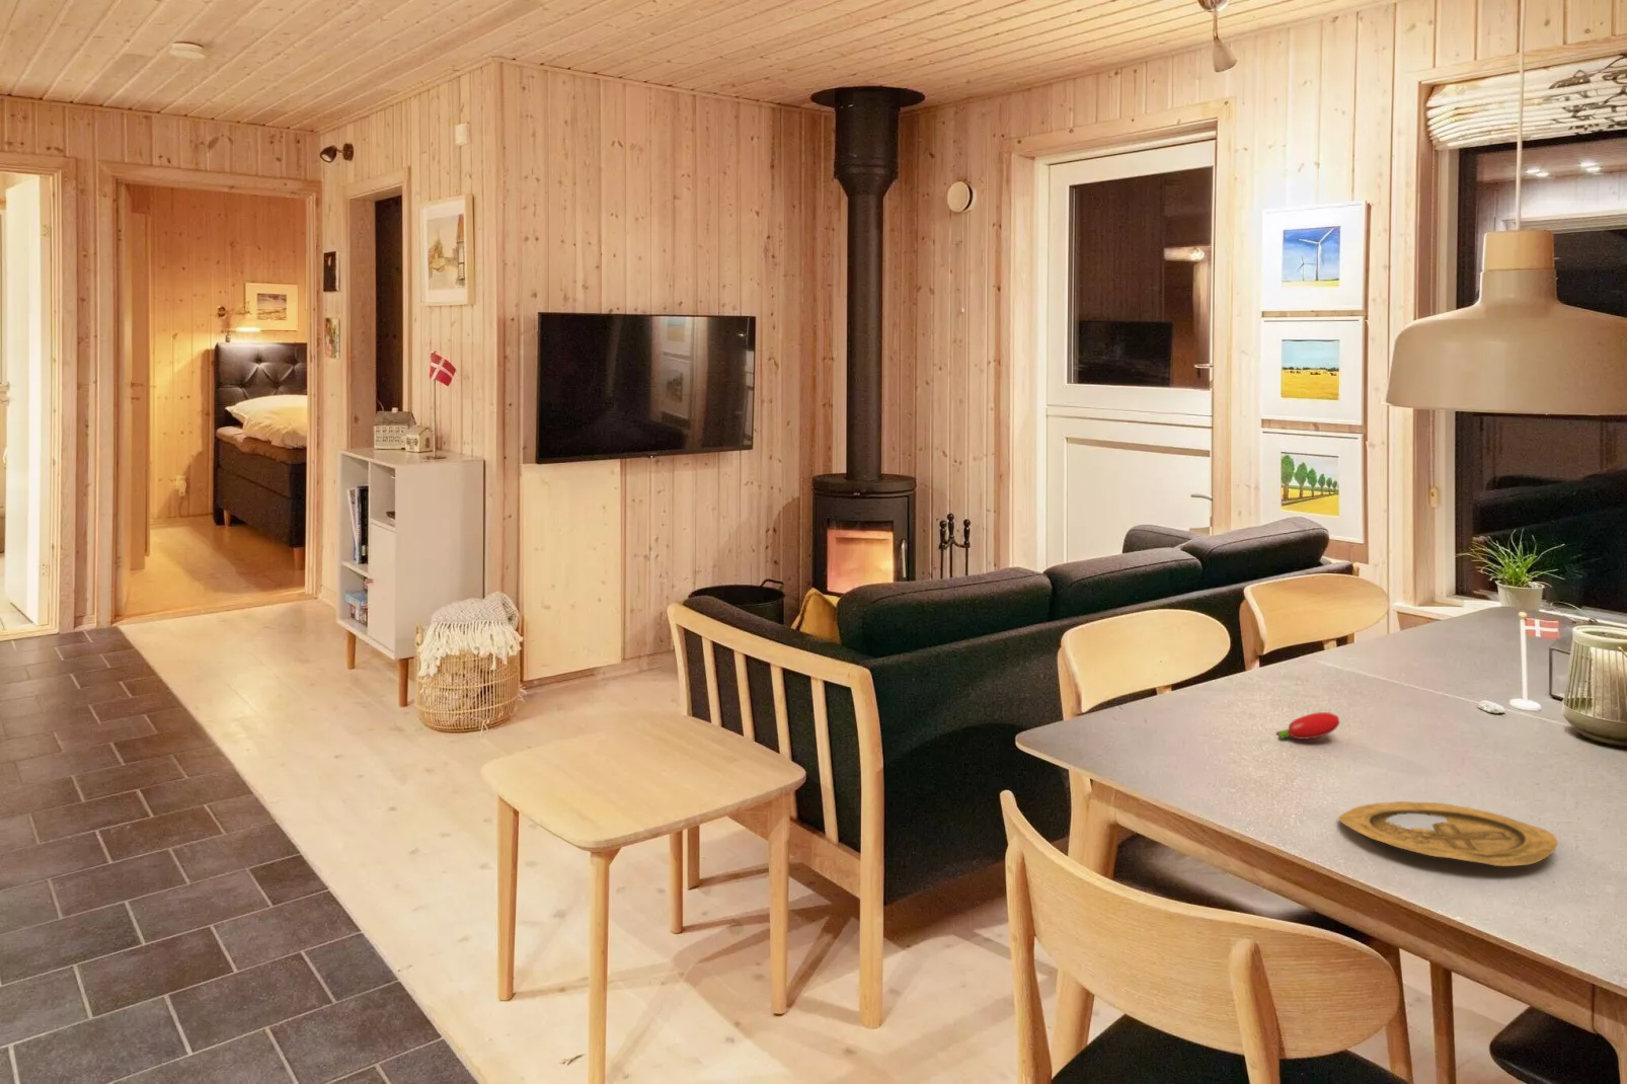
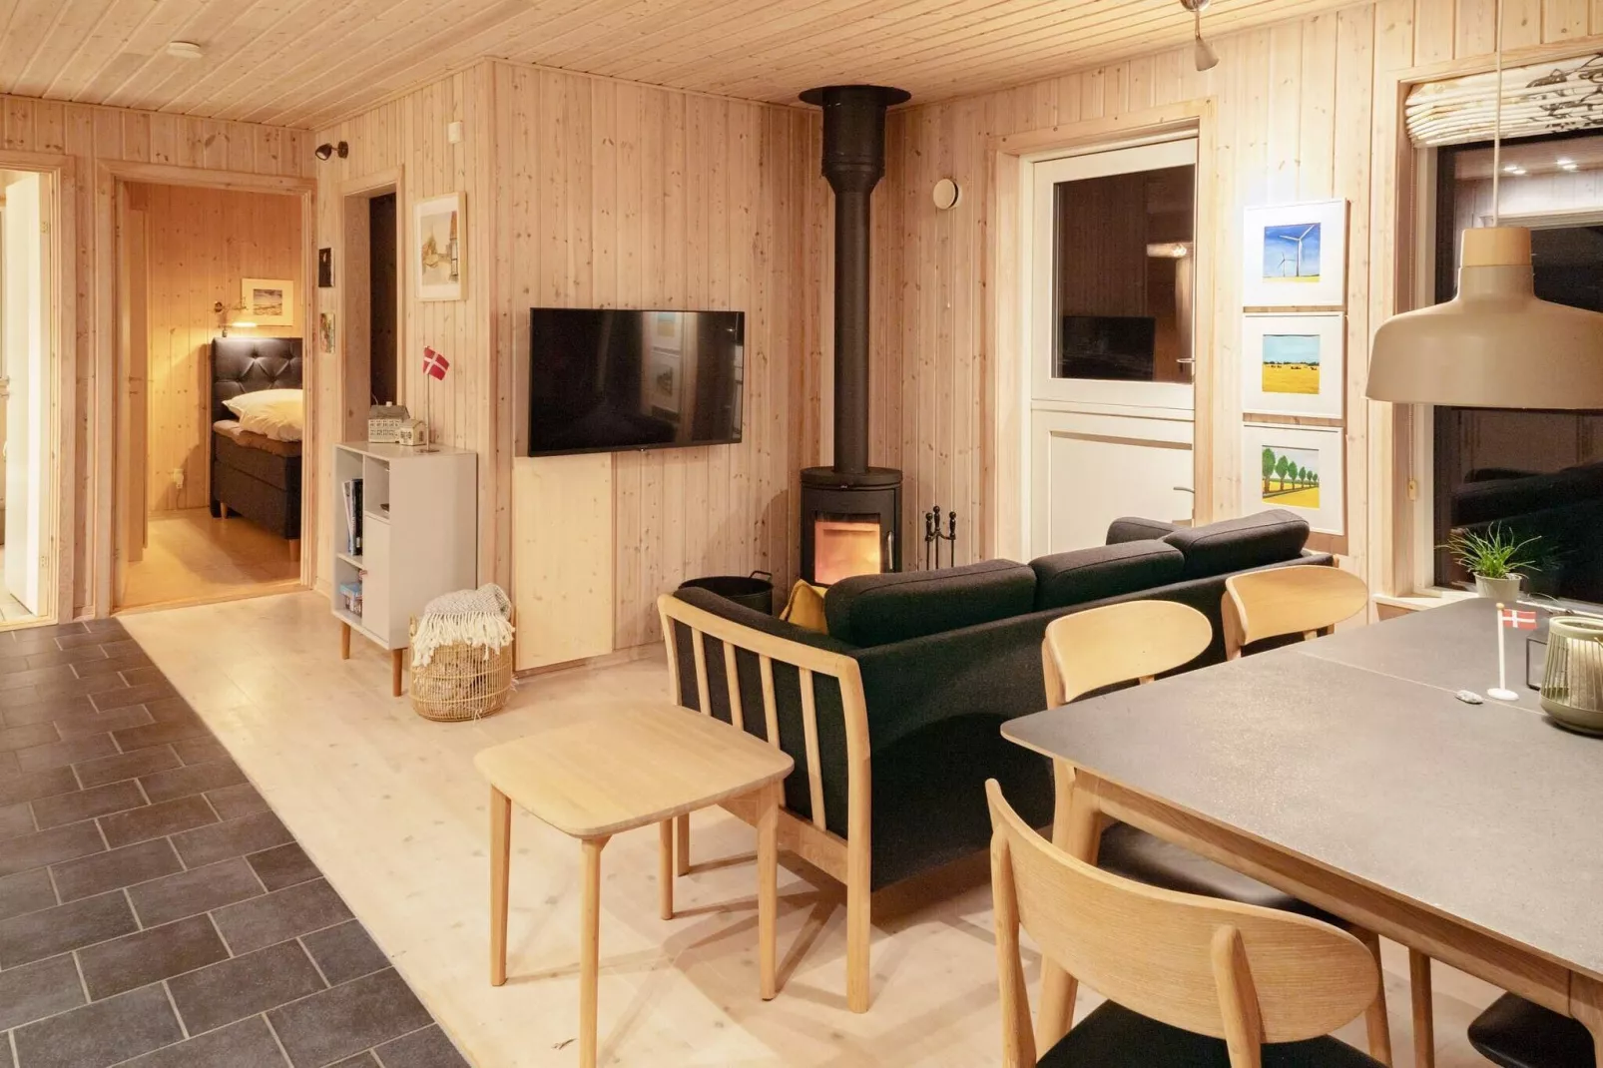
- plate [1338,801,1559,867]
- fruit [1275,711,1340,740]
